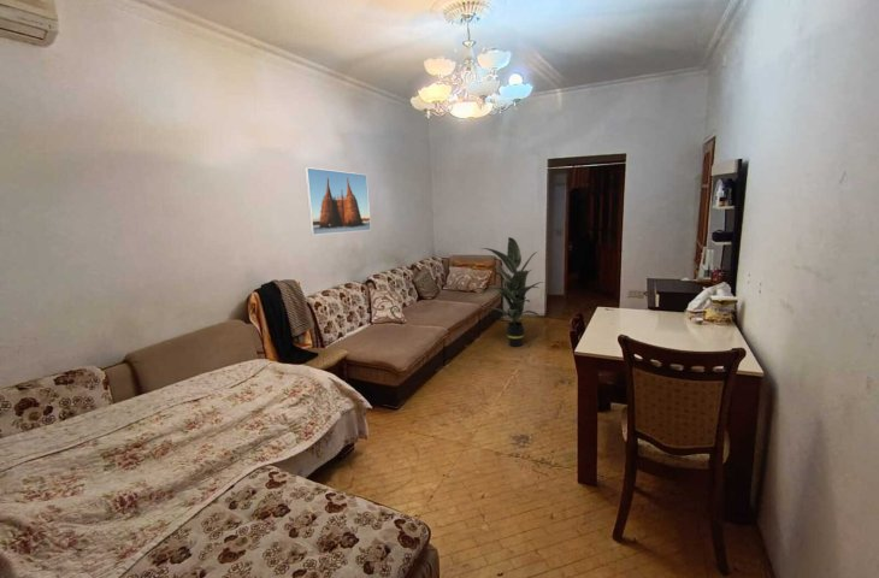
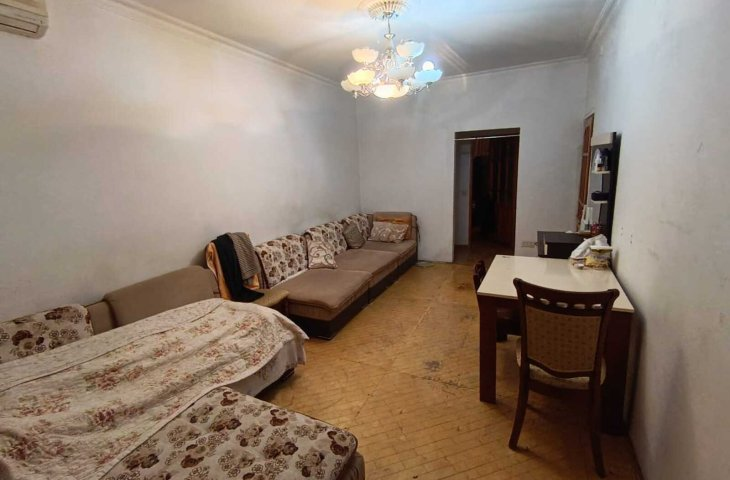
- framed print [303,166,372,236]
- indoor plant [479,236,544,348]
